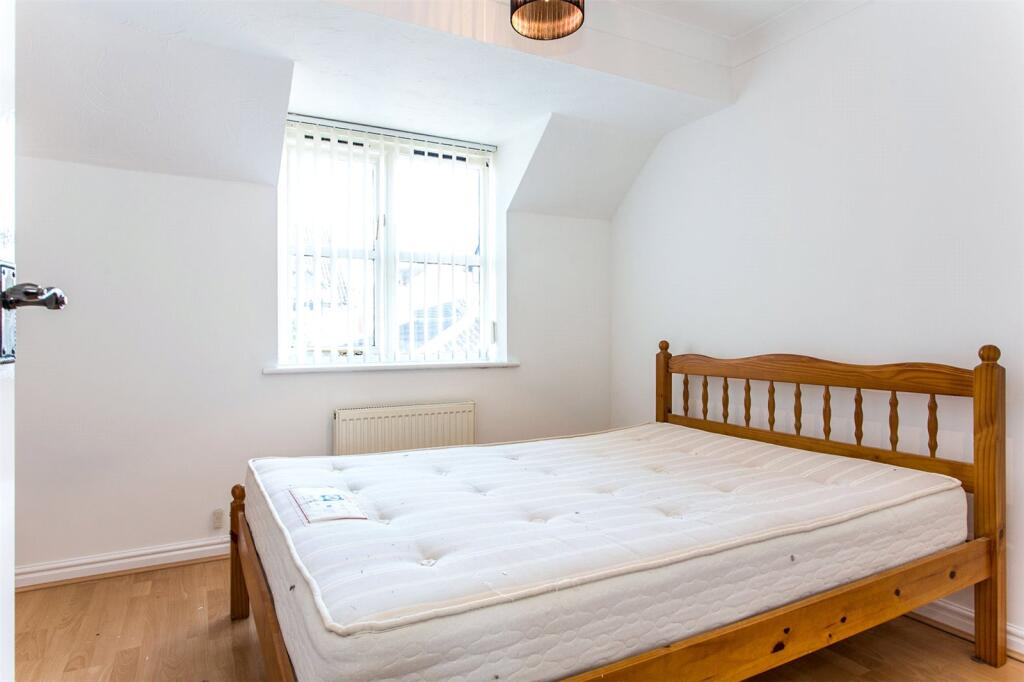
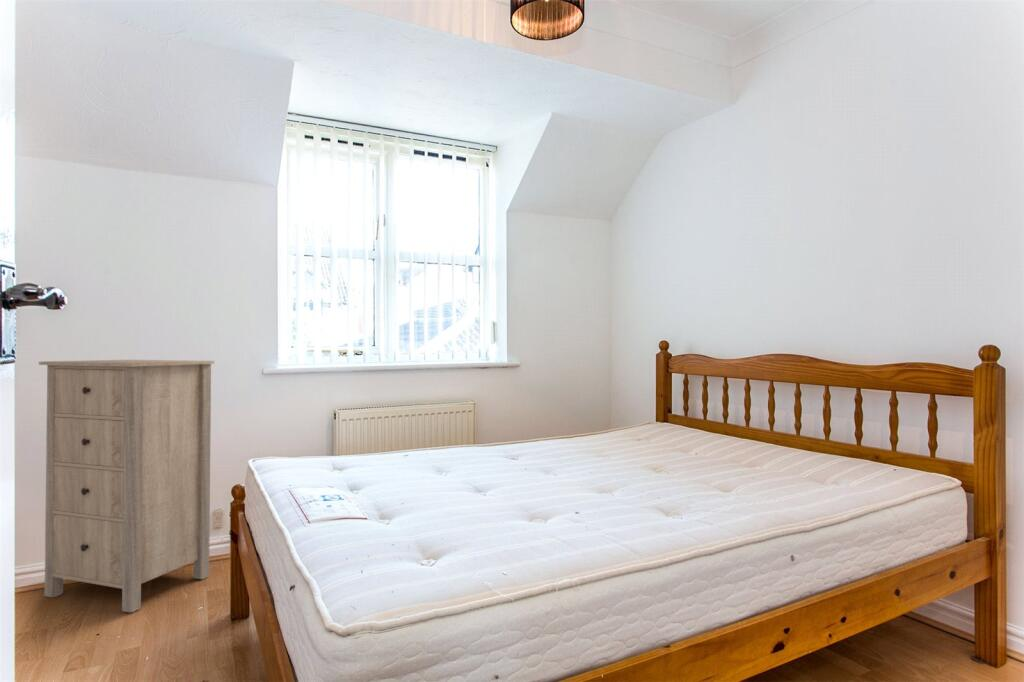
+ storage cabinet [38,359,215,613]
